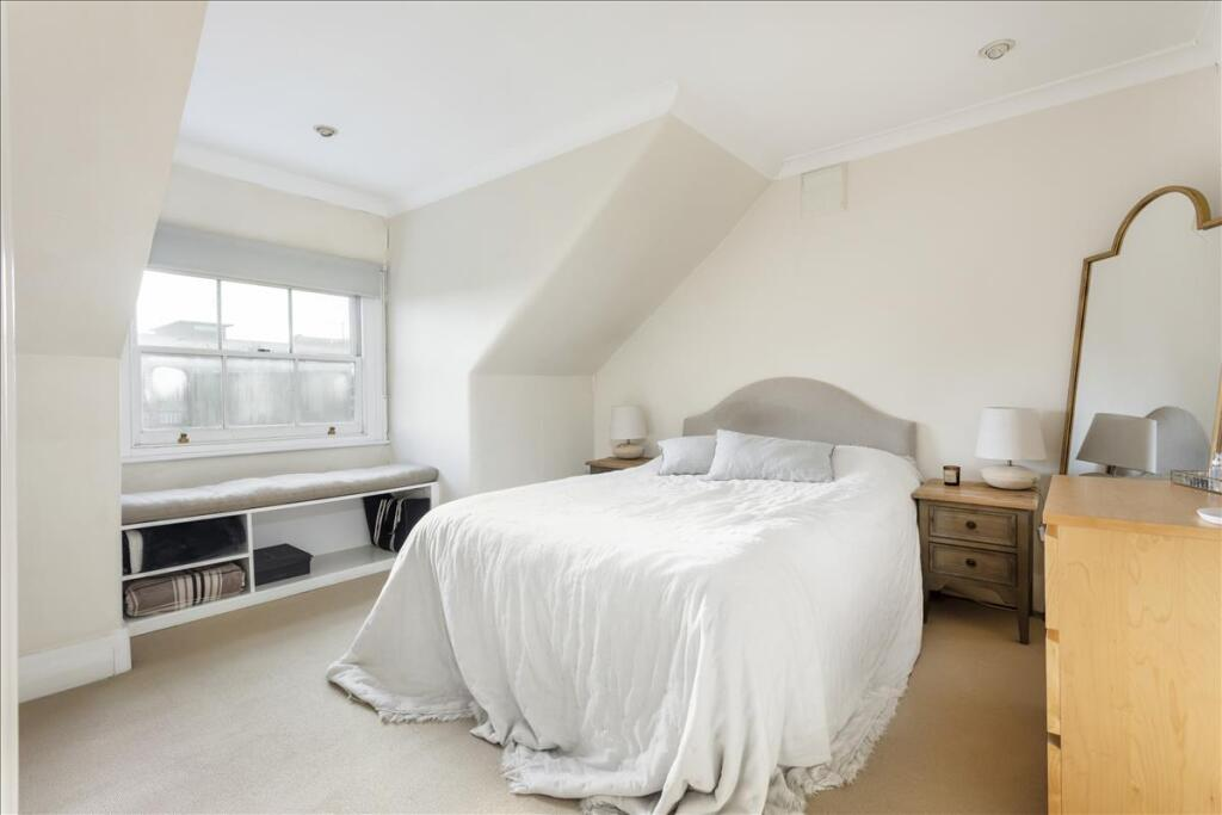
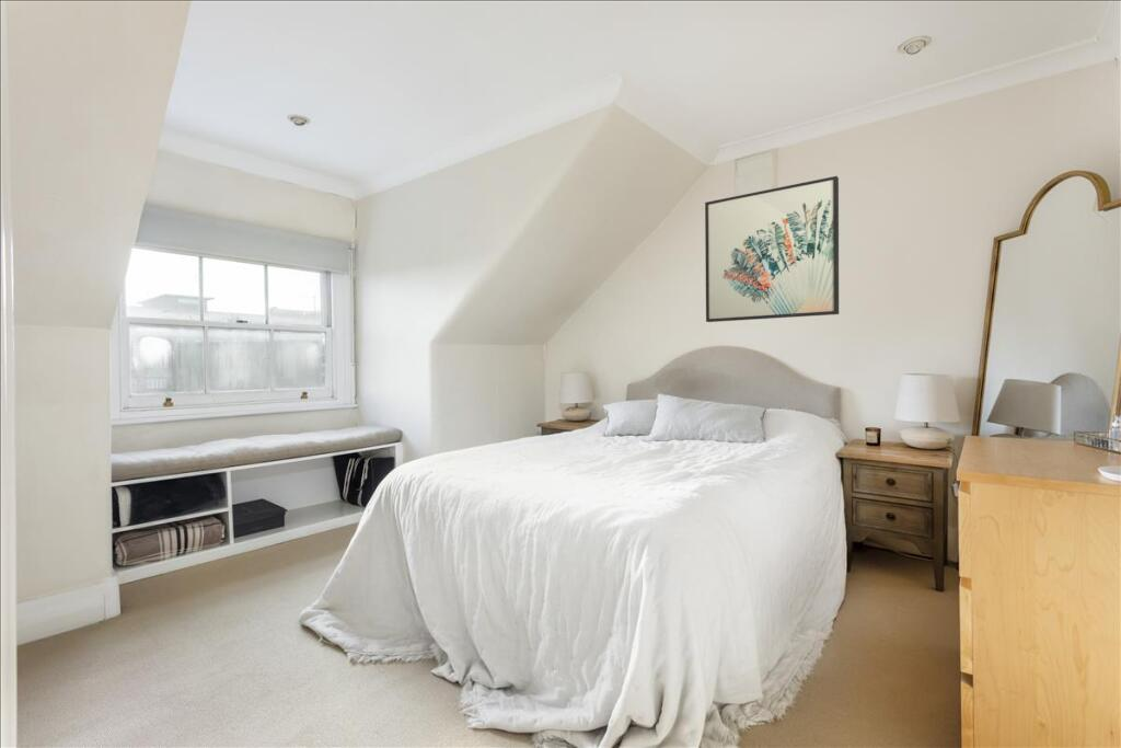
+ wall art [704,175,840,323]
